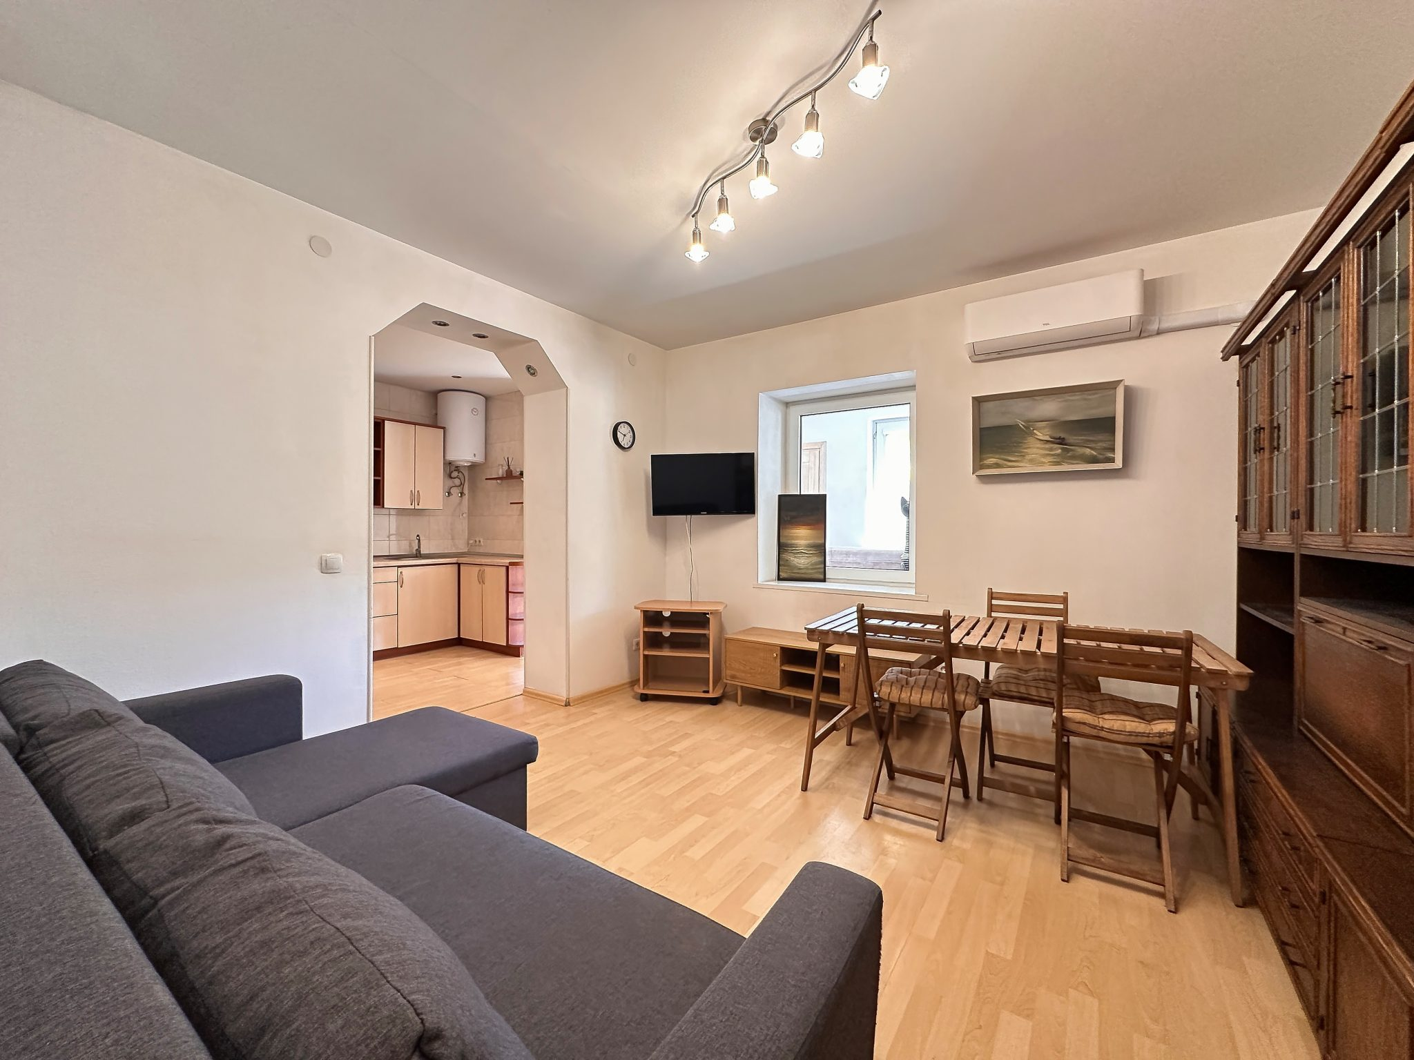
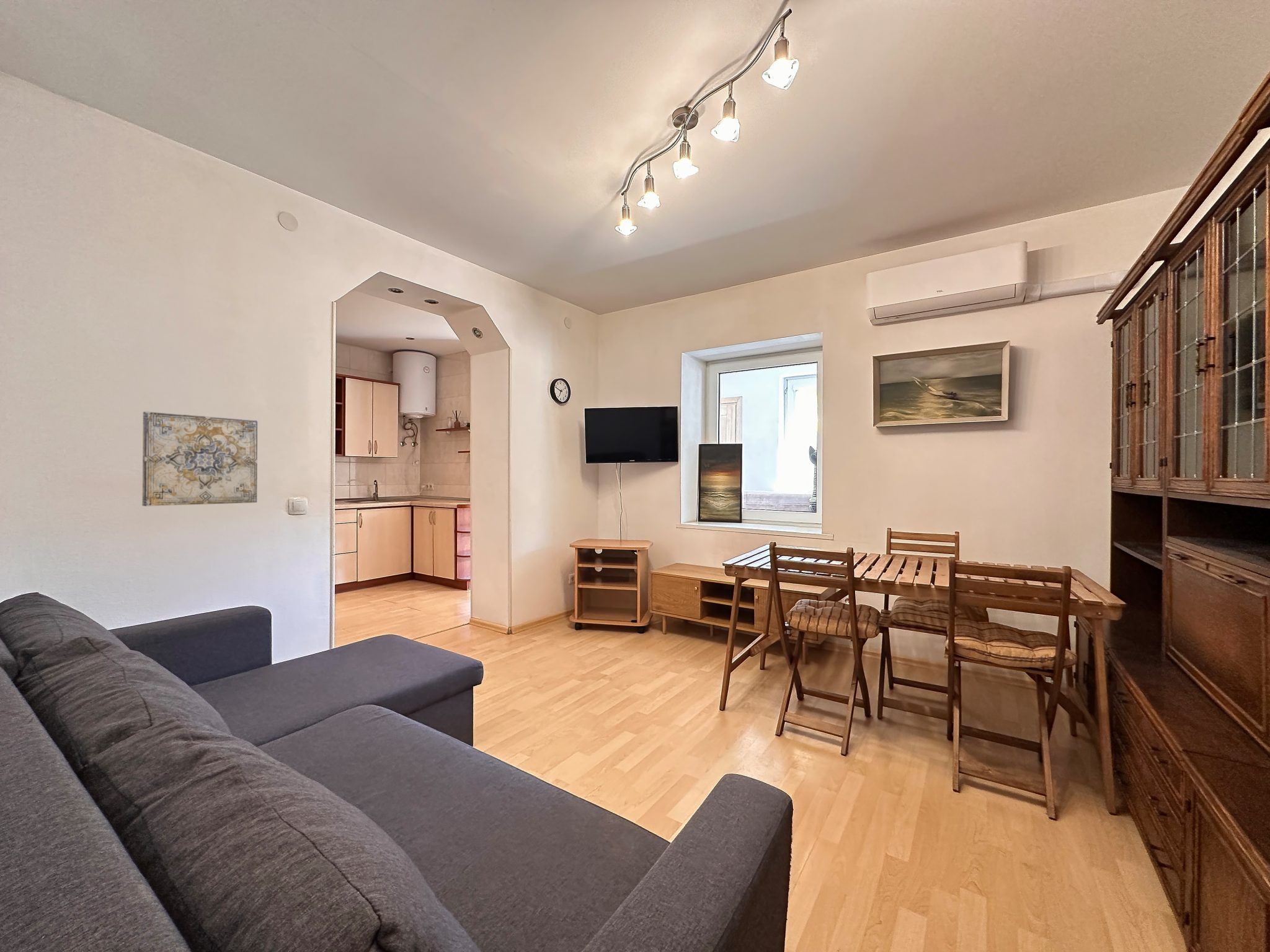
+ wall art [141,411,258,507]
